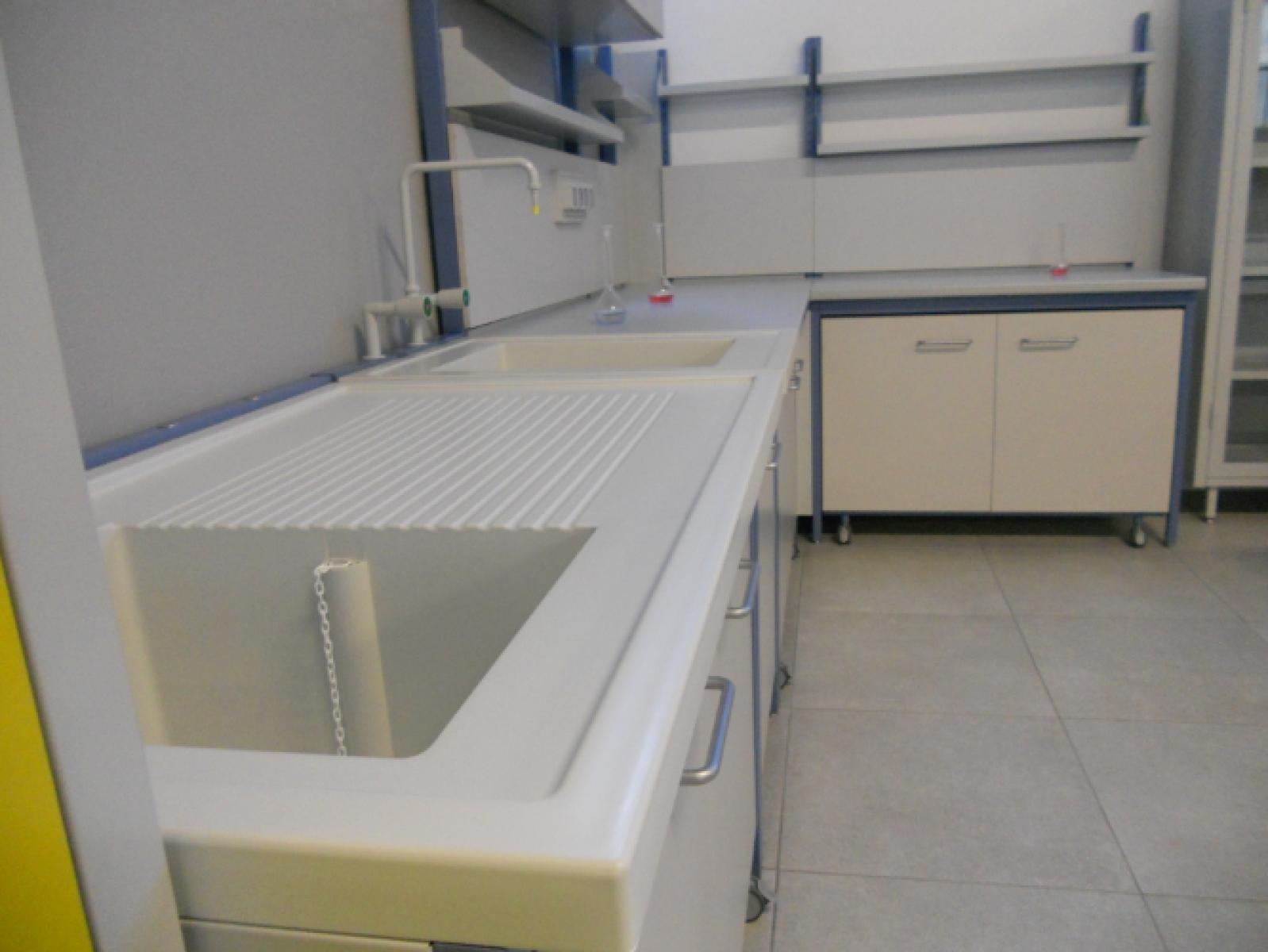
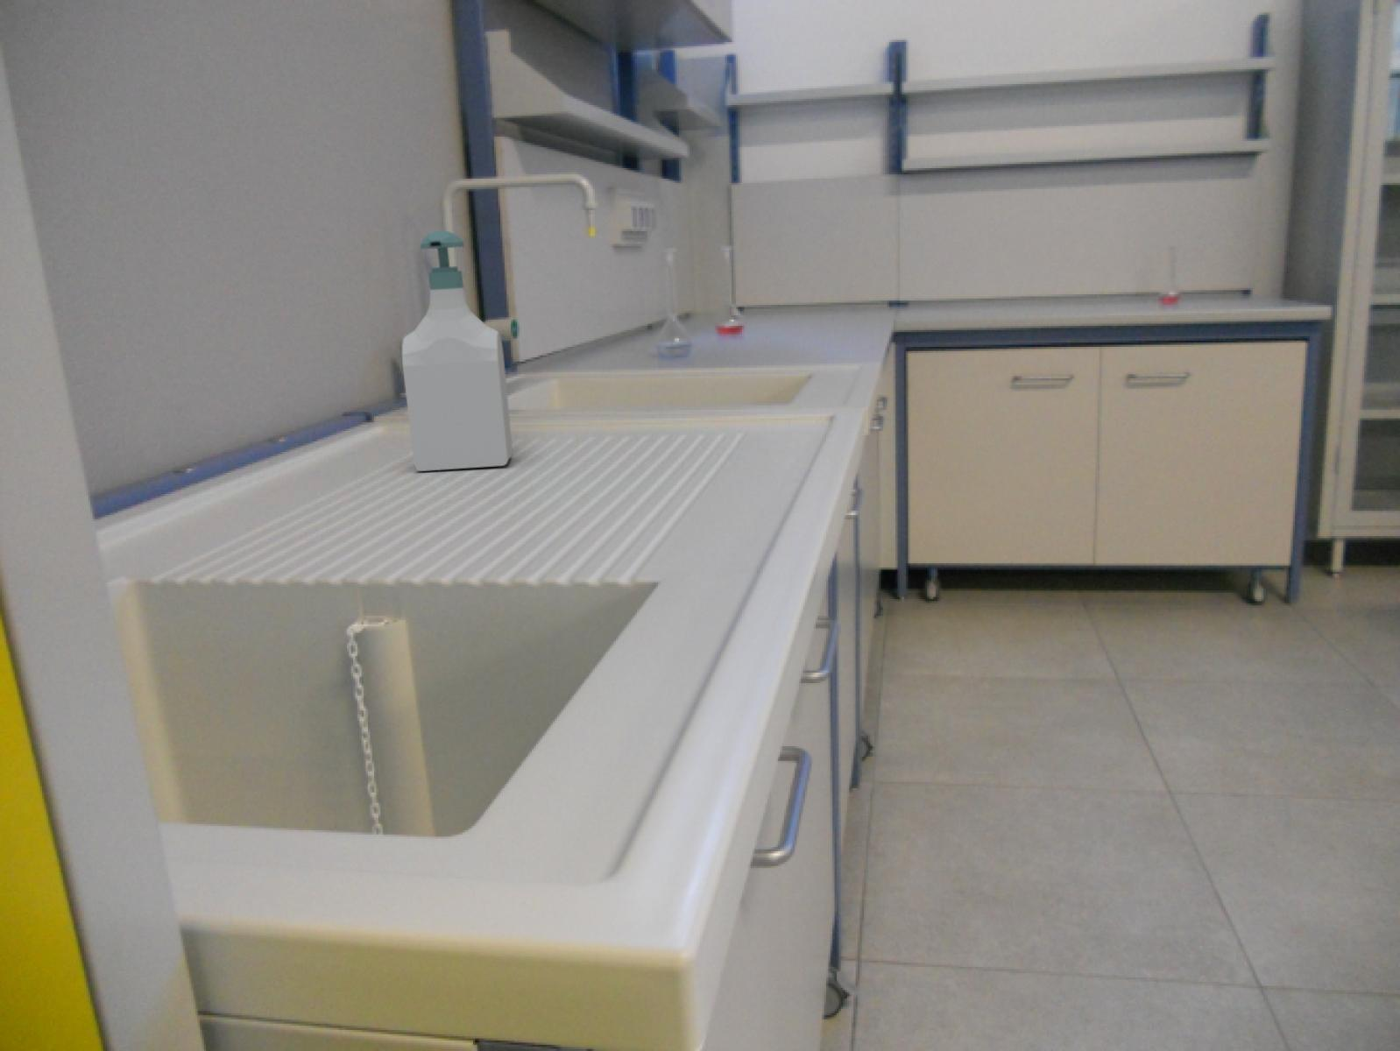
+ soap bottle [401,230,513,473]
